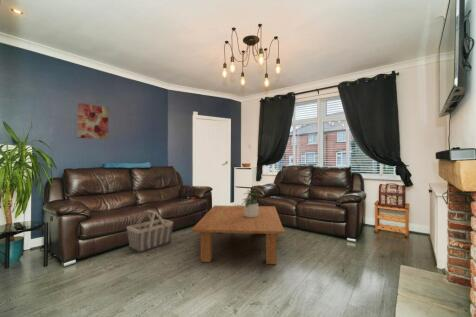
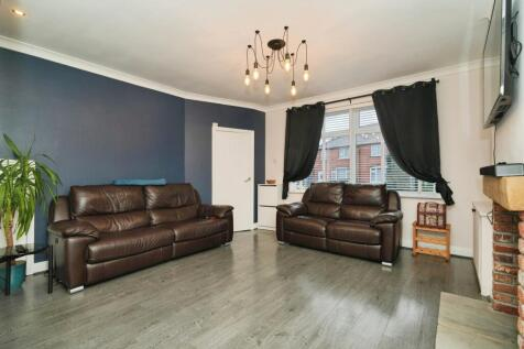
- coffee table [191,205,285,265]
- basket [126,209,174,254]
- wall art [77,102,109,141]
- potted plant [240,189,263,217]
